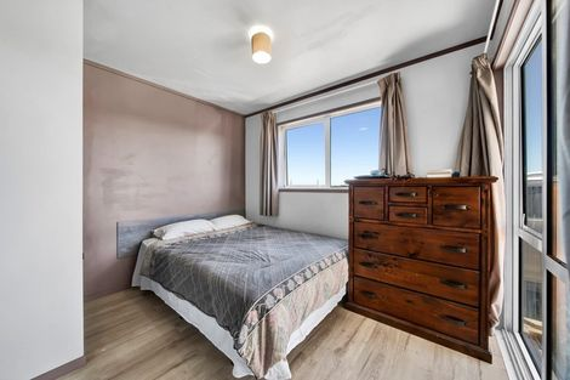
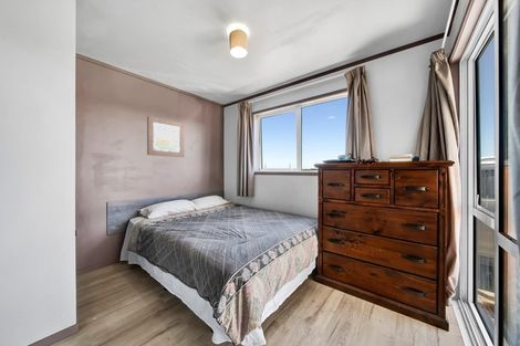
+ wall art [146,115,185,158]
